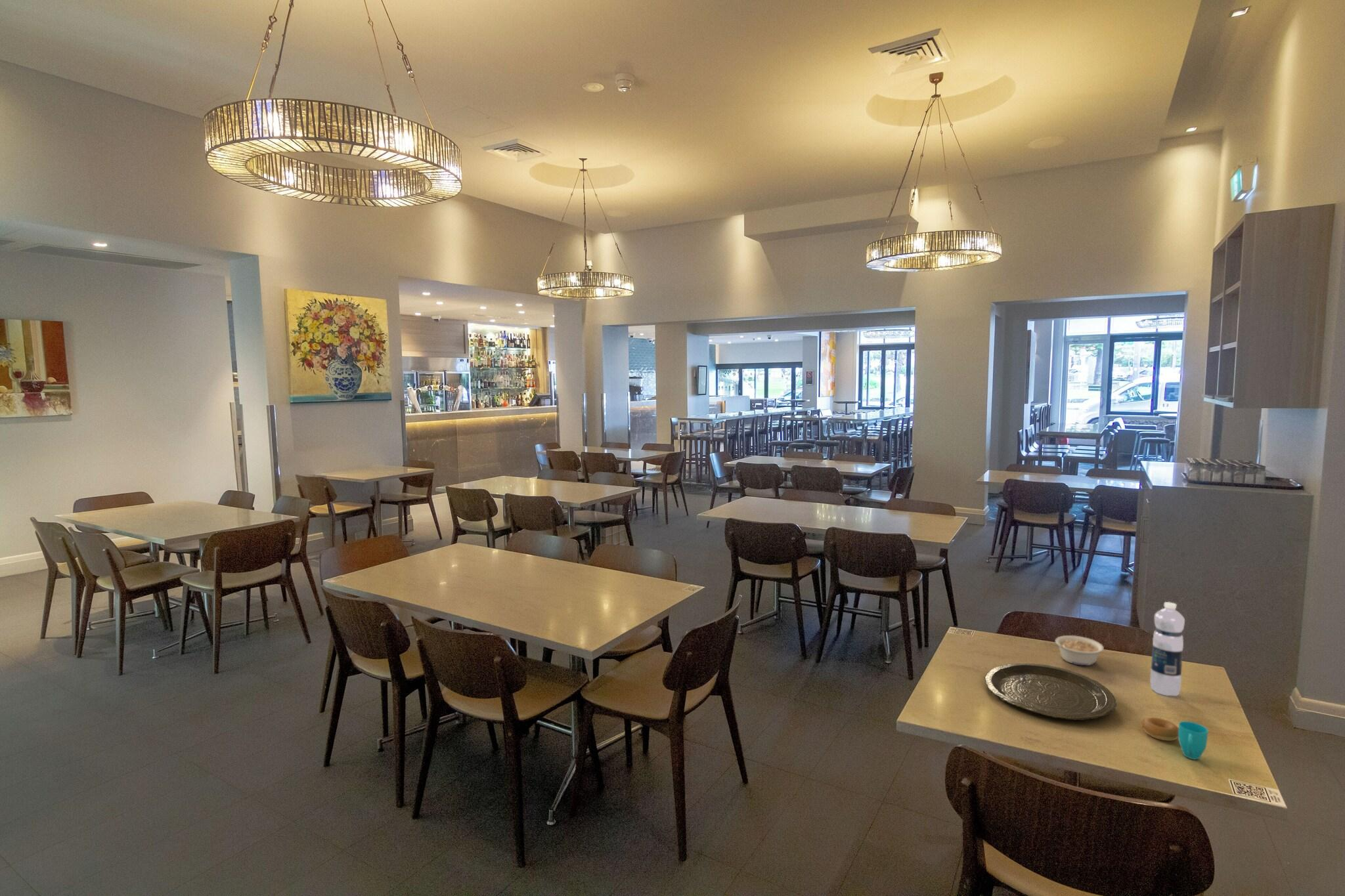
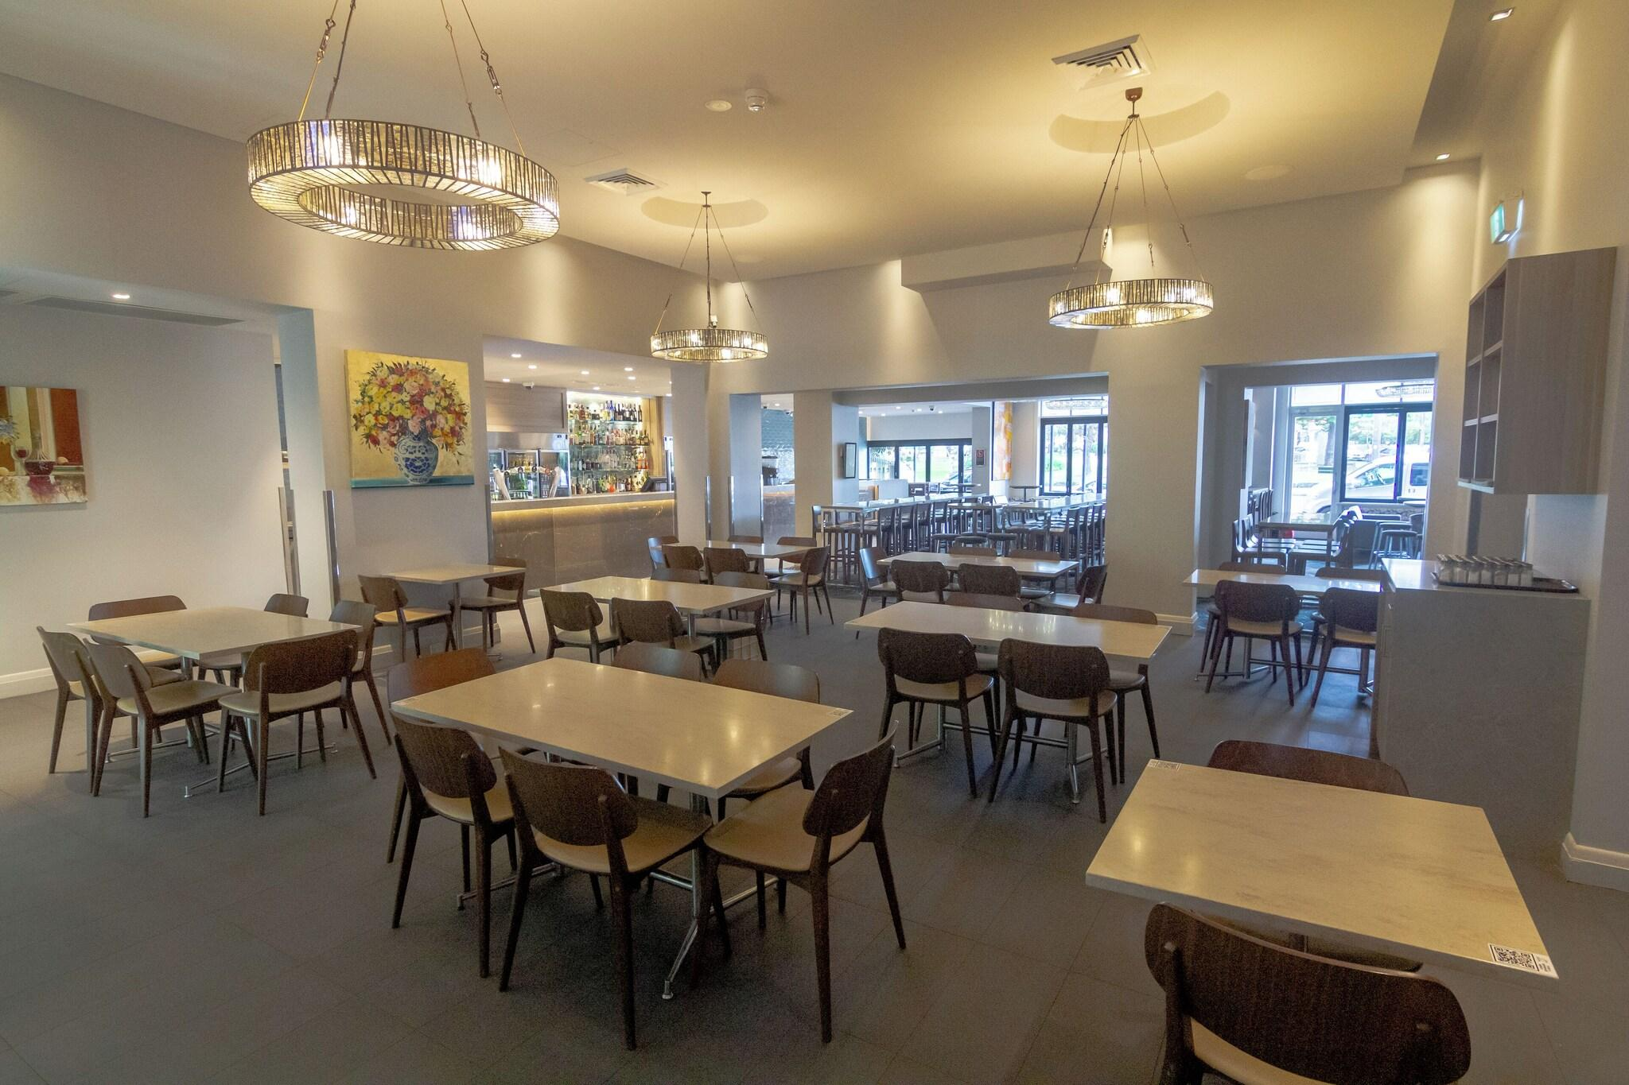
- cup [1141,717,1209,760]
- legume [1053,635,1105,666]
- plate [984,663,1117,721]
- water bottle [1149,601,1185,696]
